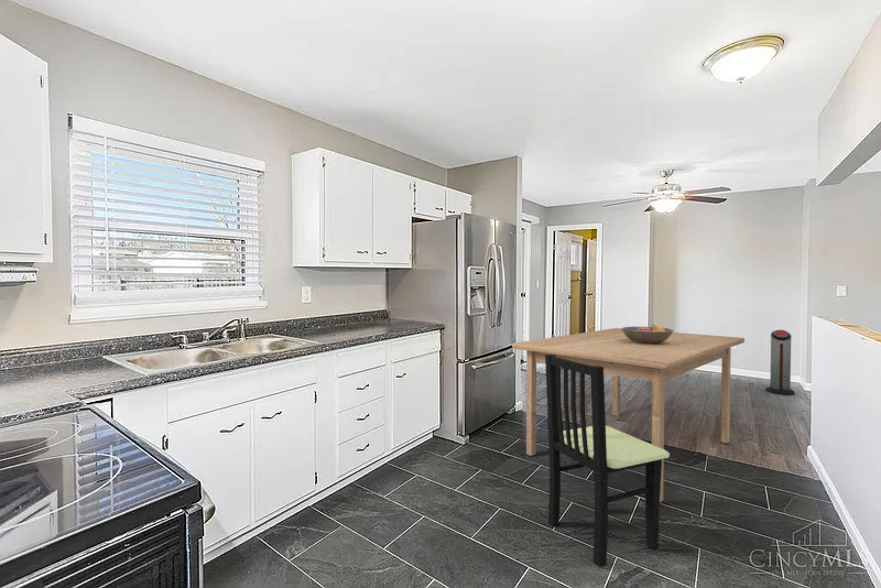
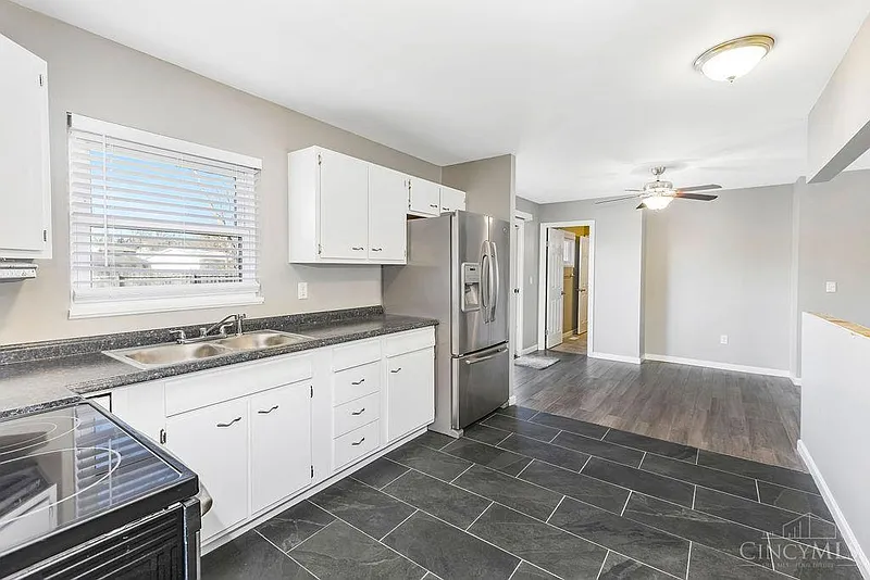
- air purifier [764,329,795,396]
- table [511,327,746,504]
- dining chair [544,355,671,568]
- fruit bowl [620,323,675,344]
